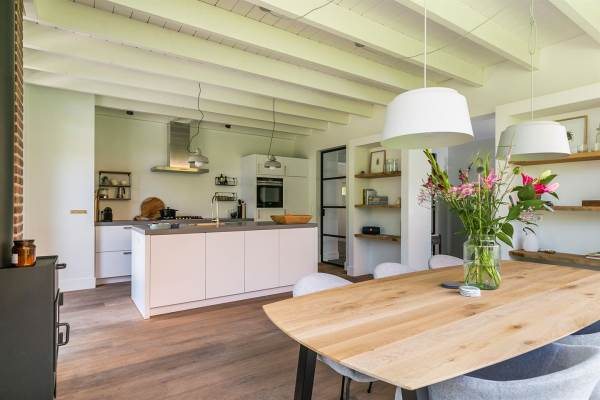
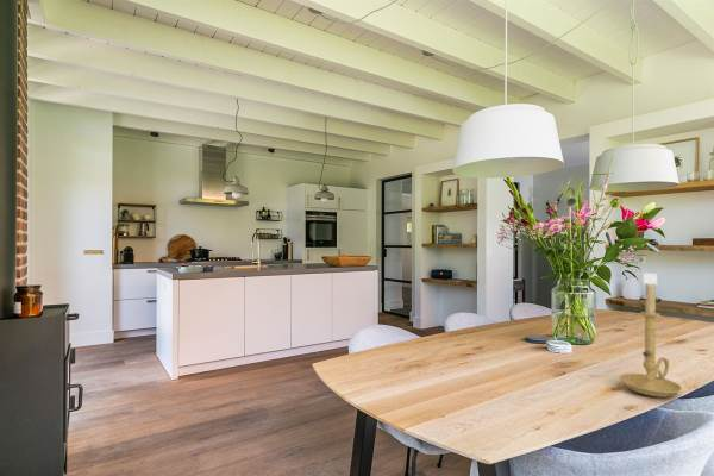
+ candle holder [619,273,683,399]
